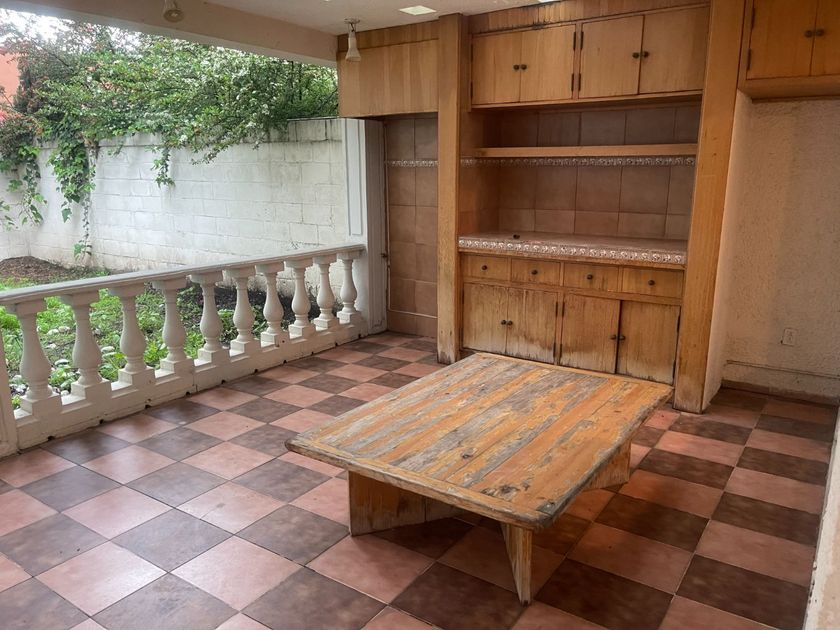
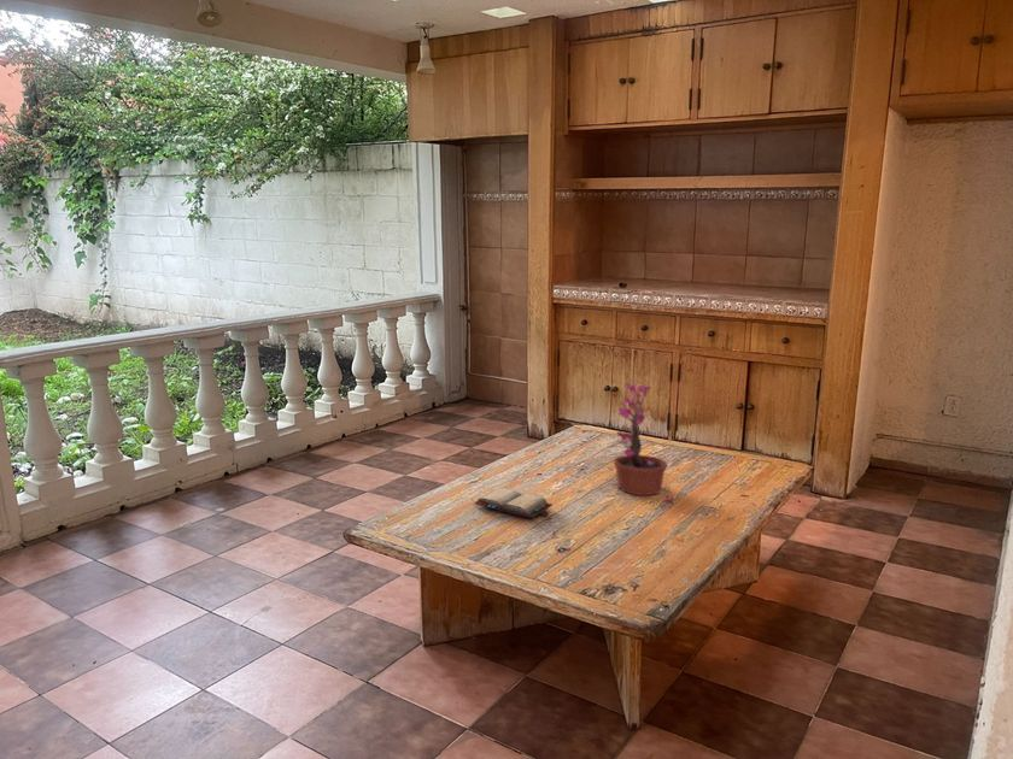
+ hardback book [474,487,554,519]
+ potted plant [613,382,675,504]
